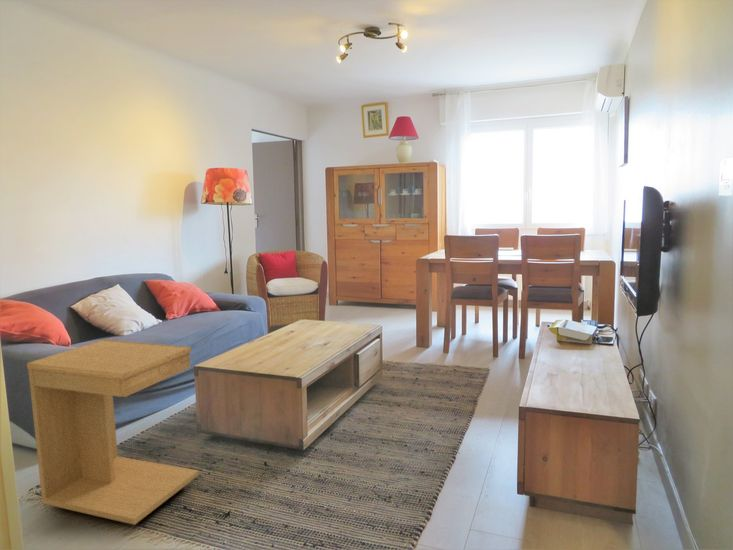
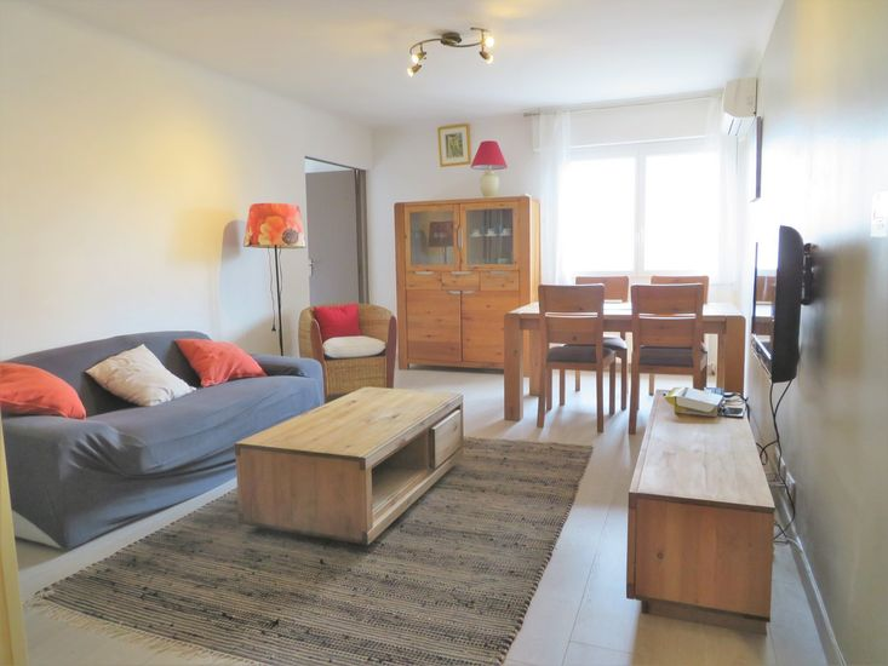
- side table [26,339,199,526]
